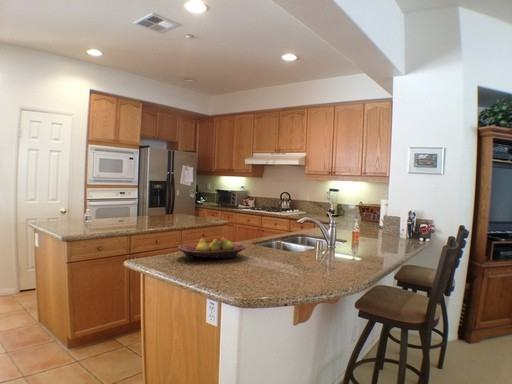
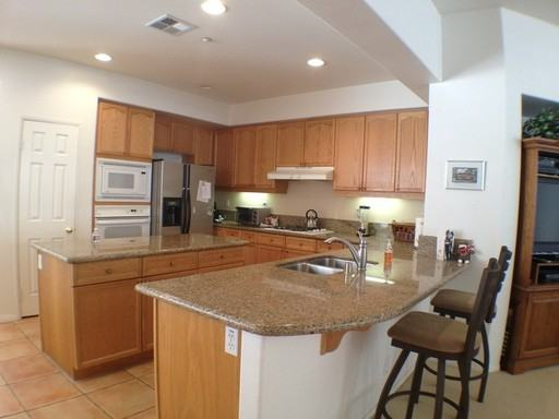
- fruit bowl [177,237,248,261]
